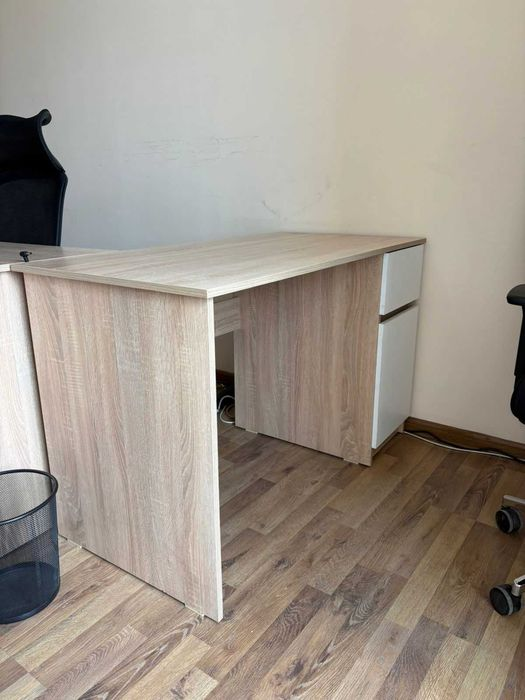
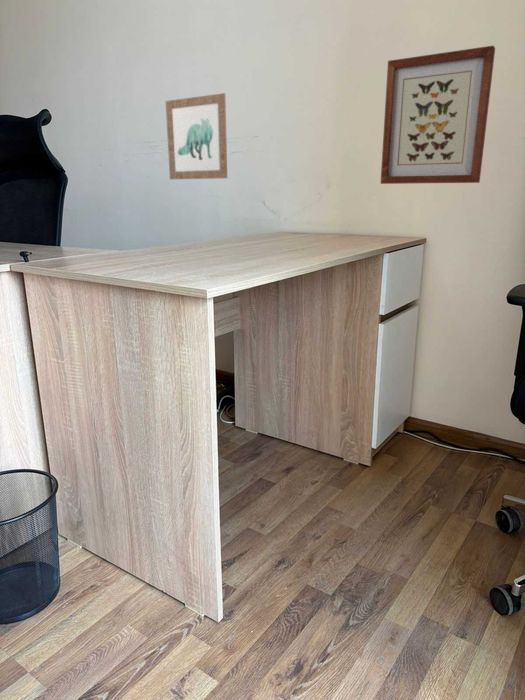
+ wall art [165,92,228,180]
+ wall art [379,45,496,185]
